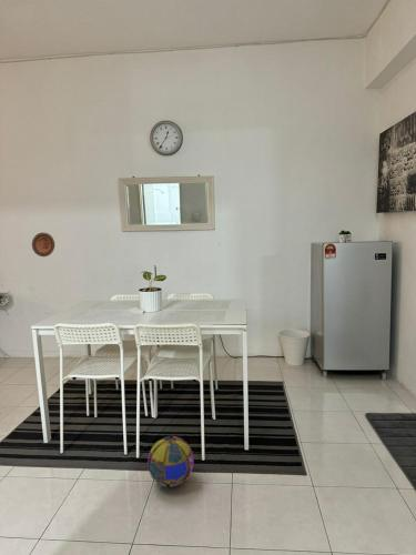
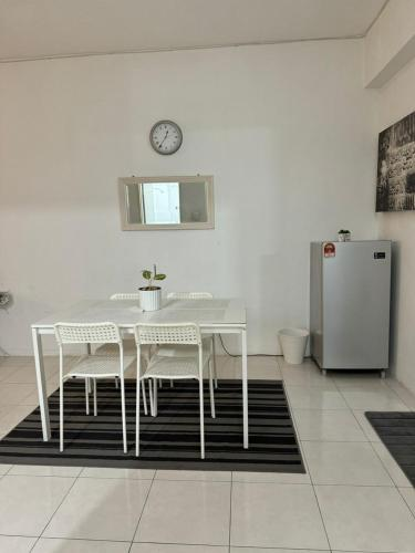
- ball [146,435,195,488]
- decorative plate [31,232,55,258]
